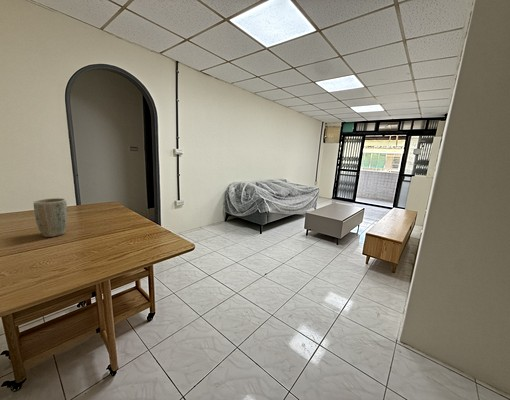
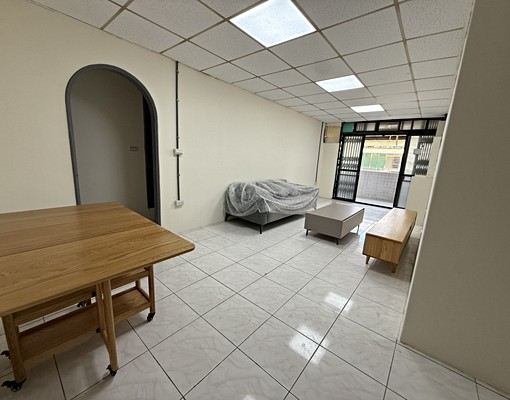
- plant pot [33,197,69,238]
